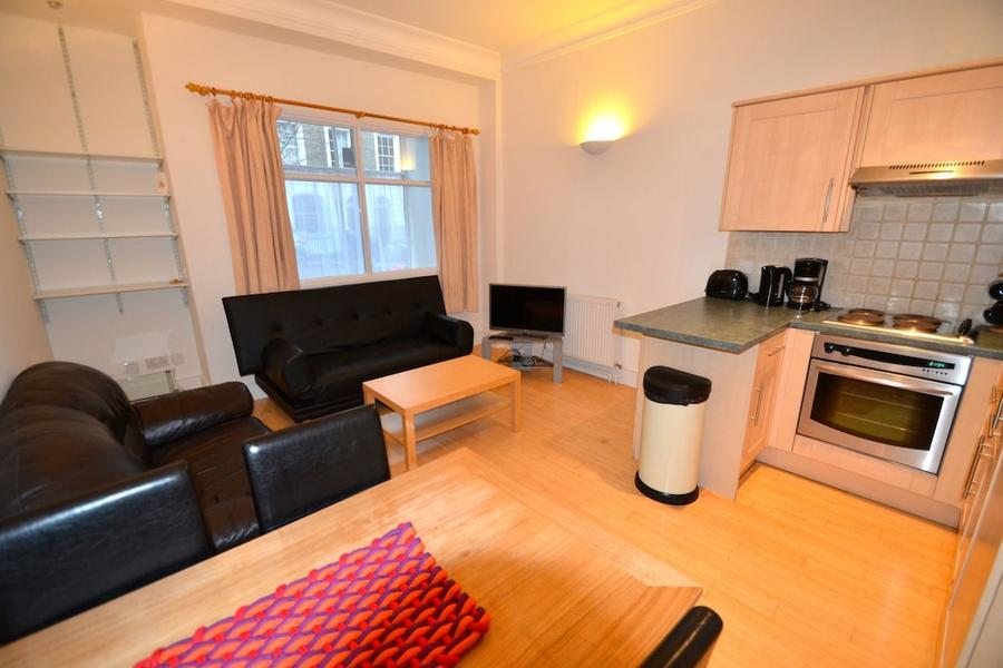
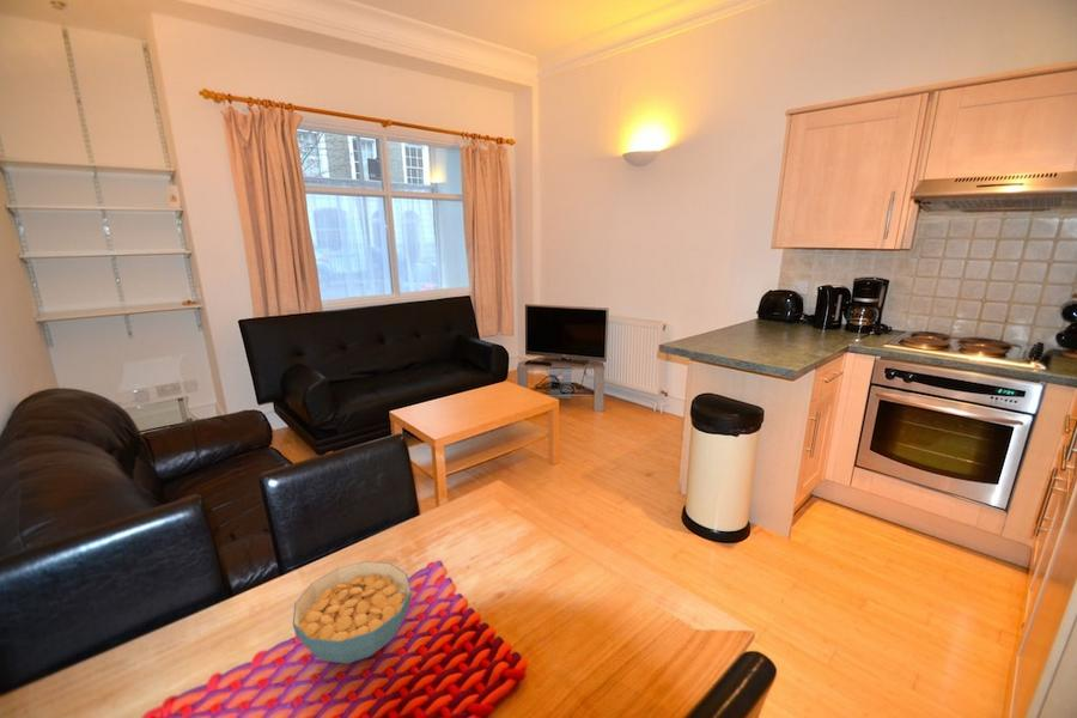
+ cereal bowl [292,560,413,664]
